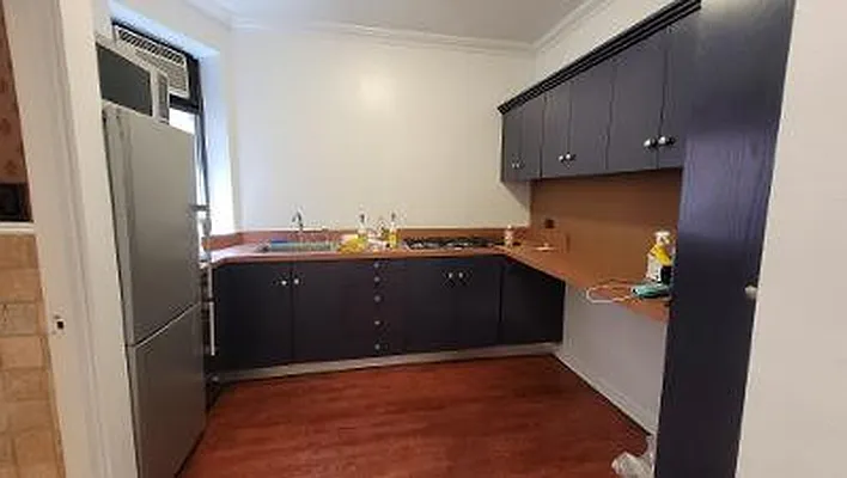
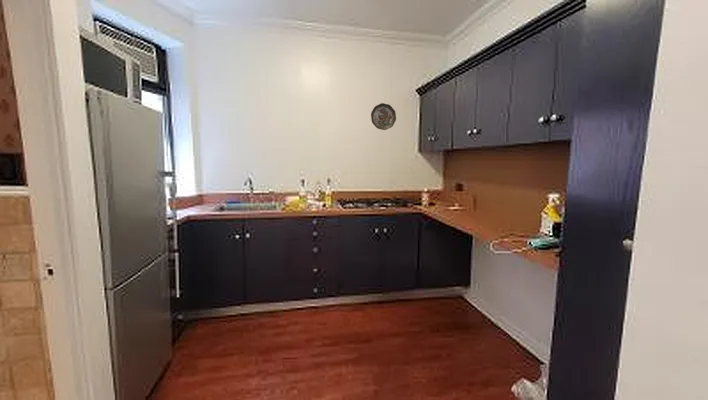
+ decorative plate [370,102,397,131]
